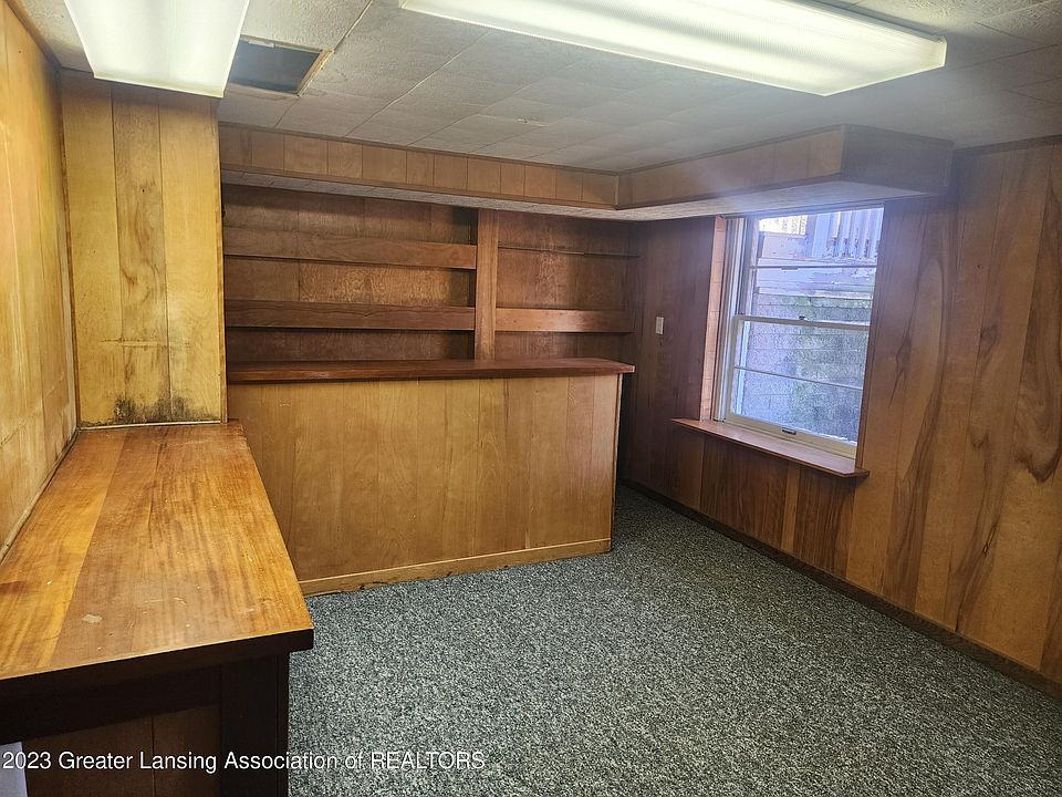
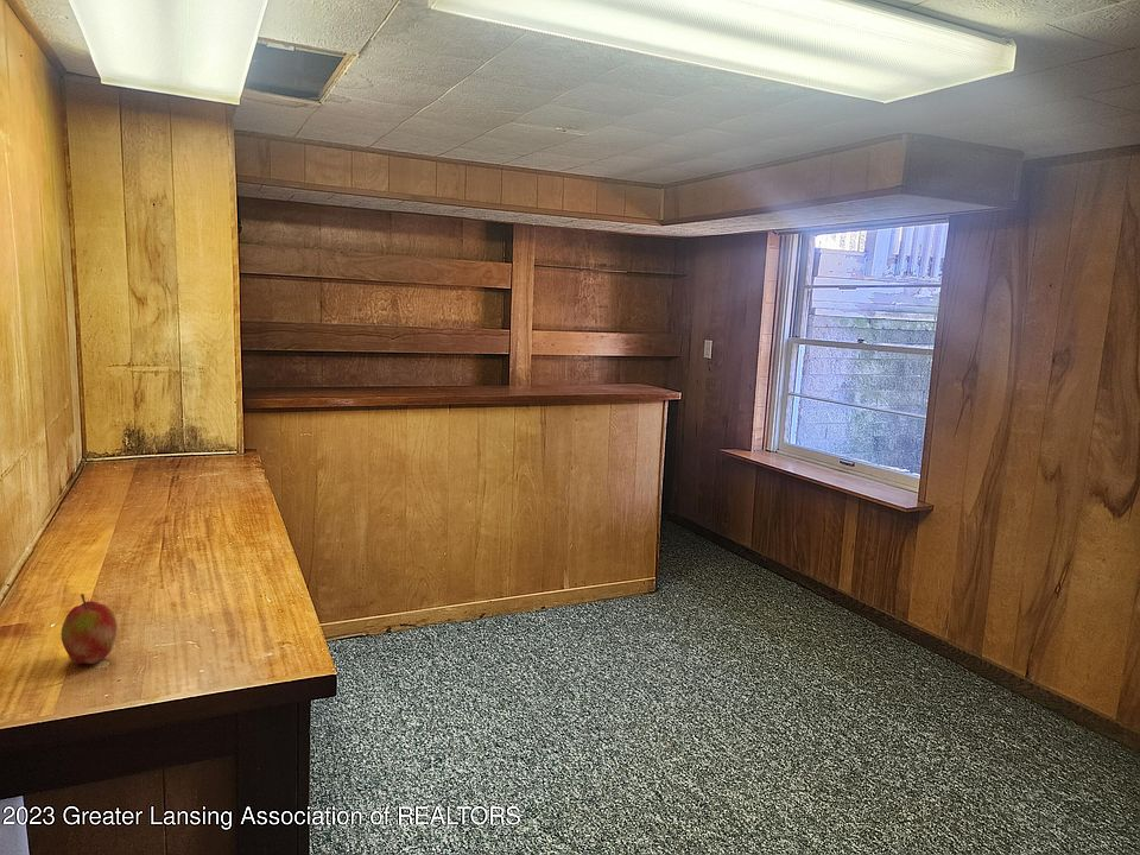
+ apple [61,593,119,665]
